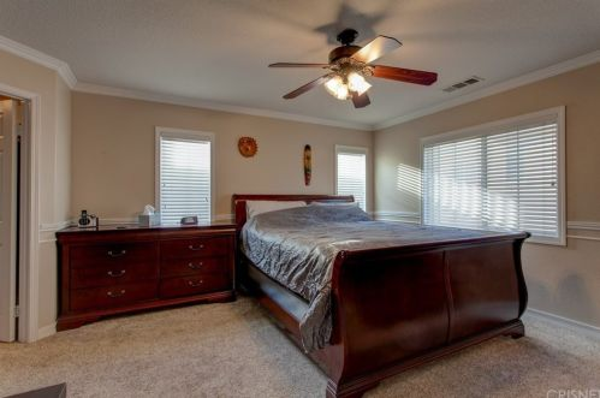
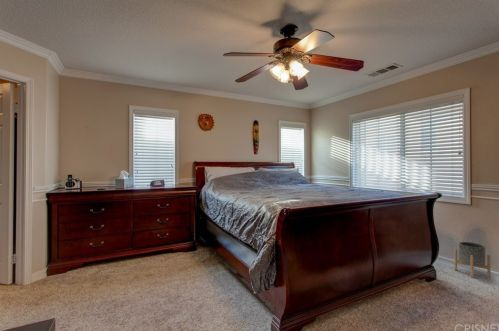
+ planter [453,241,492,279]
